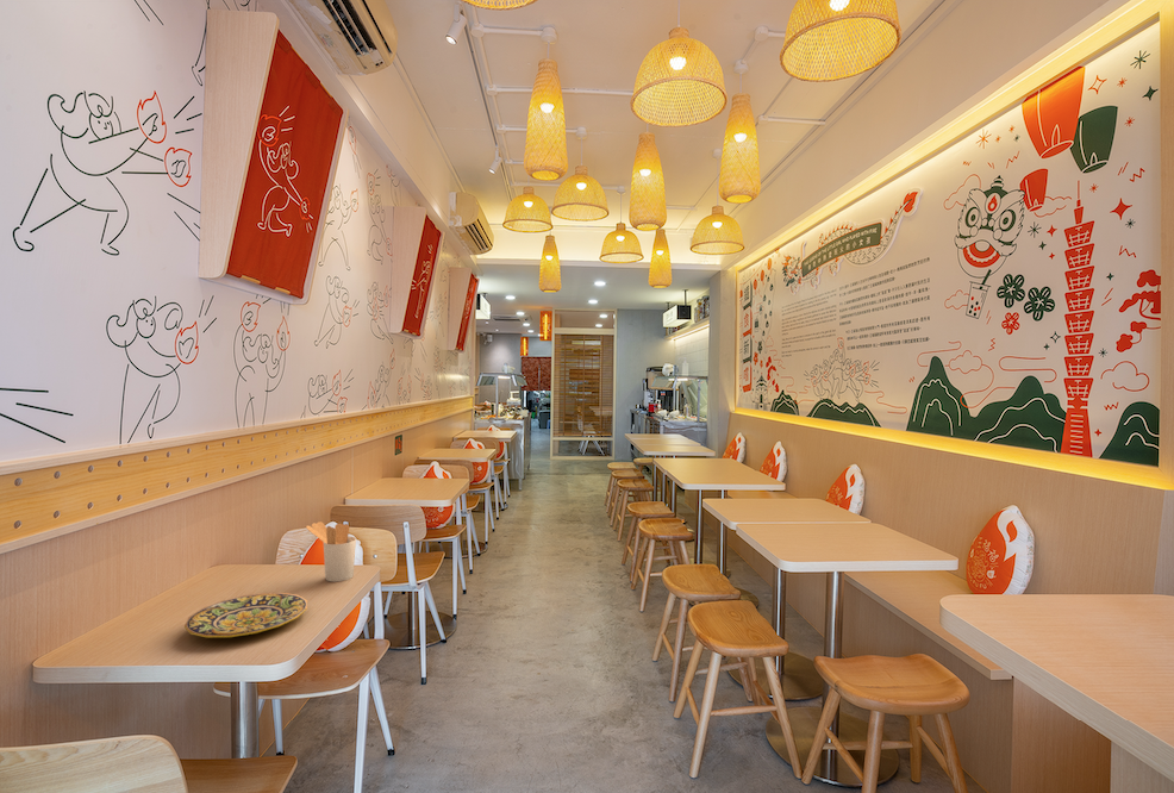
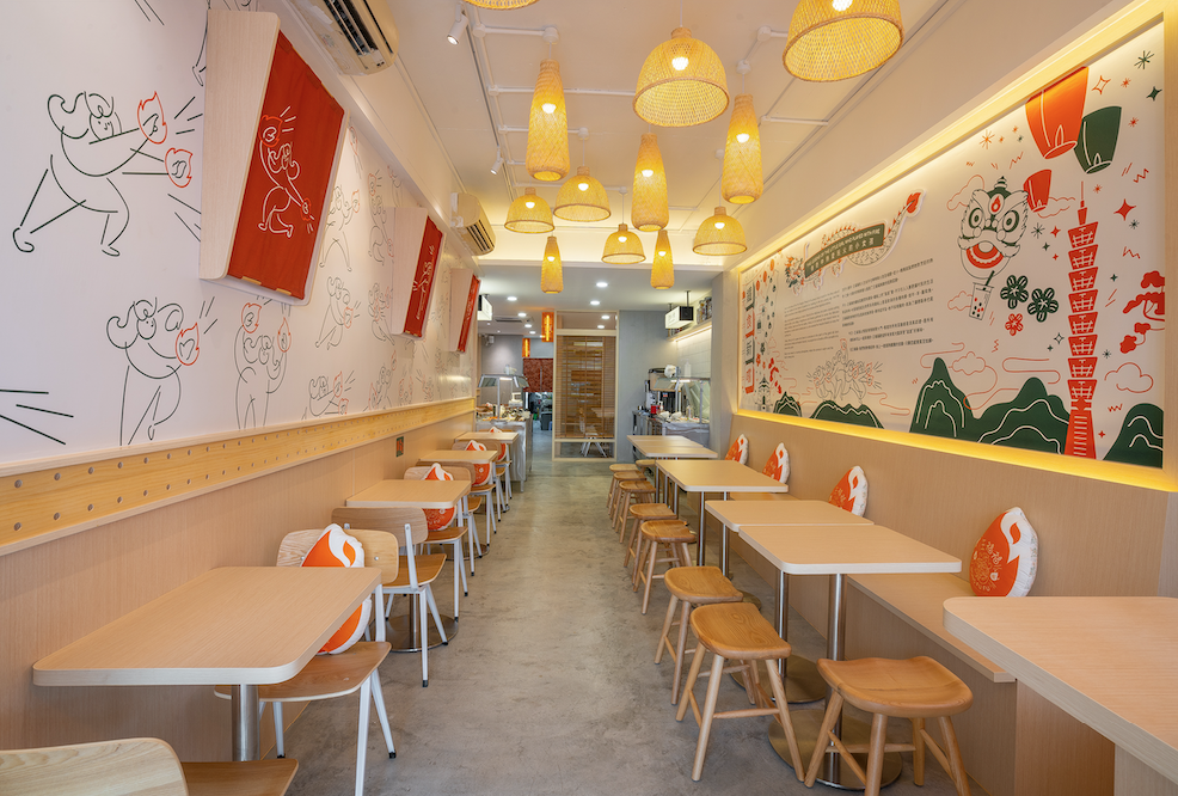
- plate [183,592,308,638]
- utensil holder [305,520,357,583]
